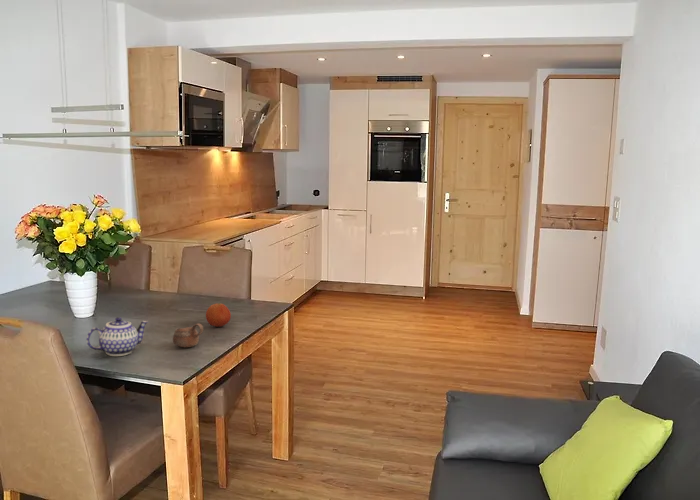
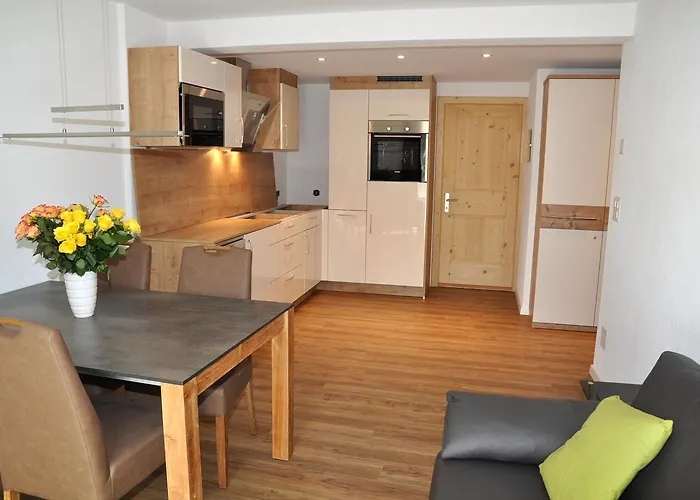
- fruit [205,302,232,328]
- teapot [86,316,149,357]
- cup [172,323,204,348]
